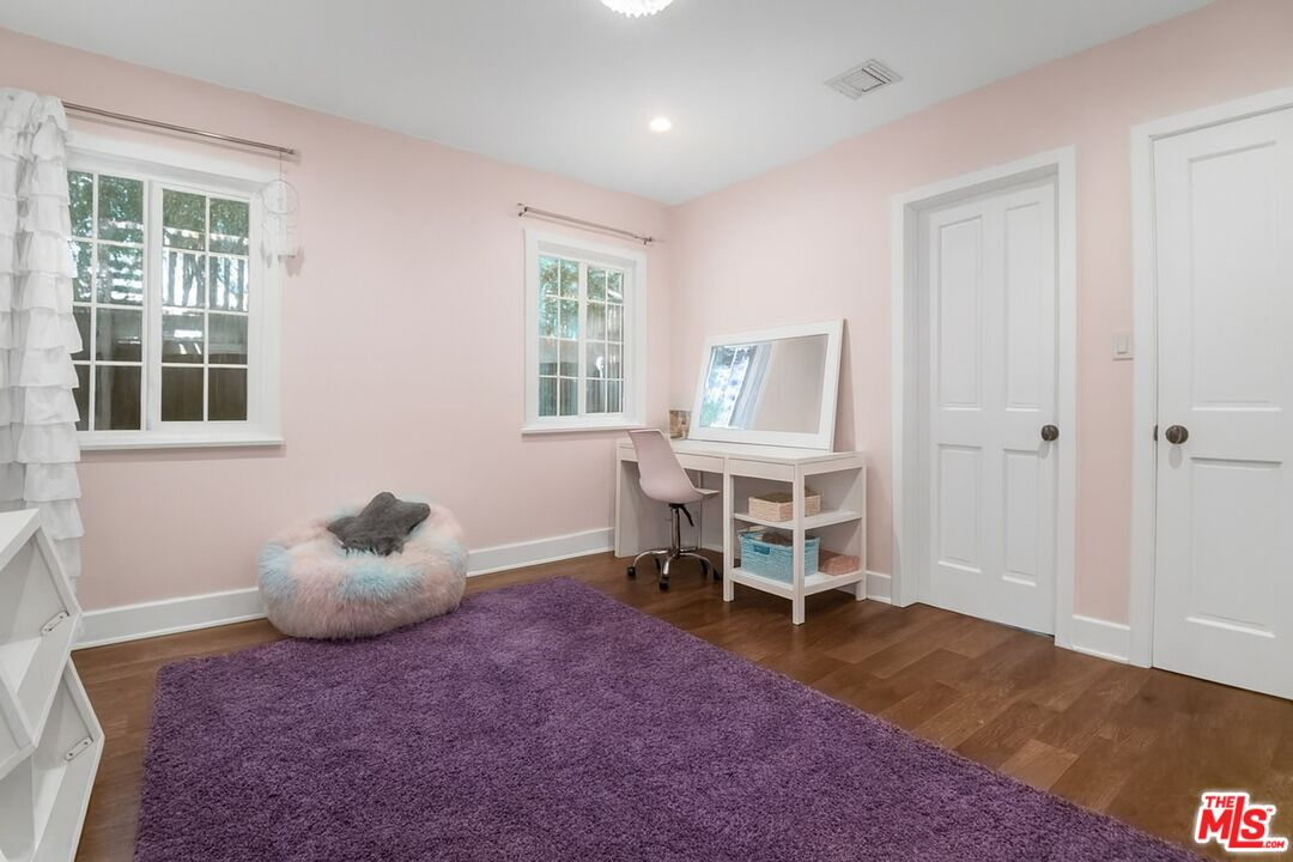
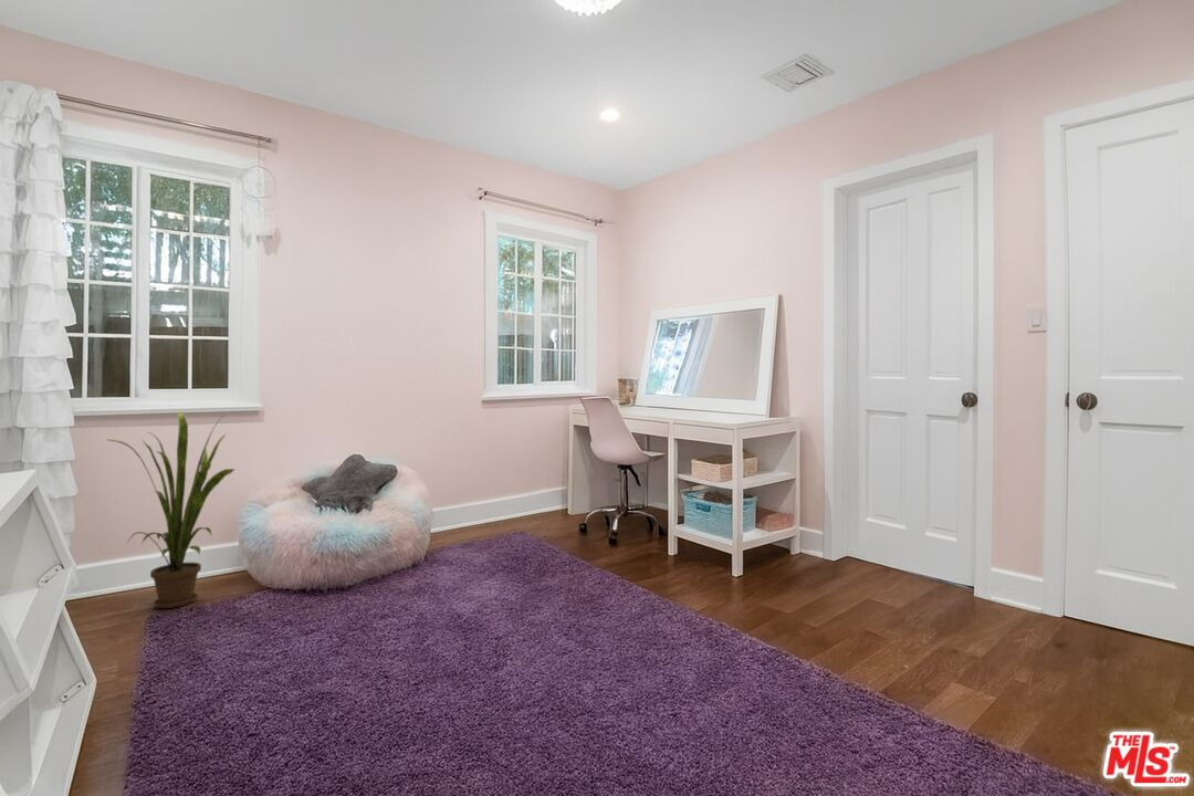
+ house plant [107,411,235,609]
